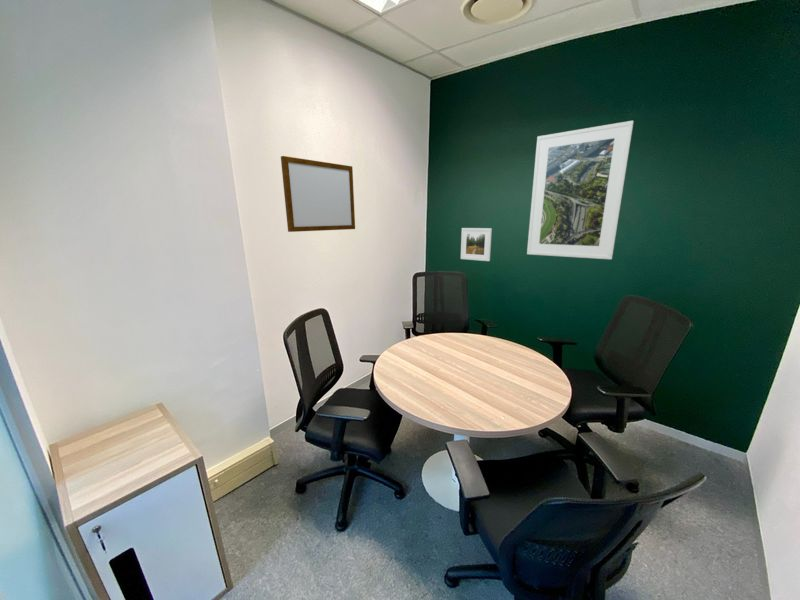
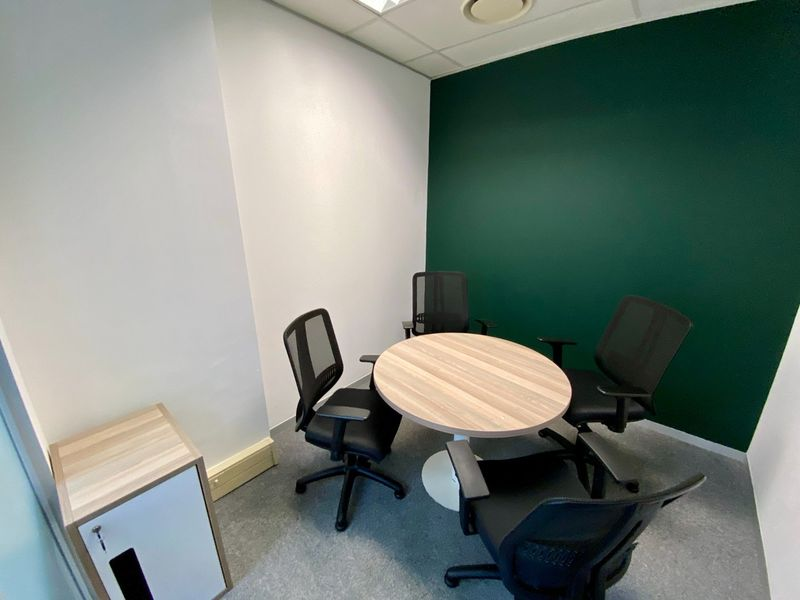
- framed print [460,227,493,262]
- writing board [280,155,356,233]
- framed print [526,120,635,260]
